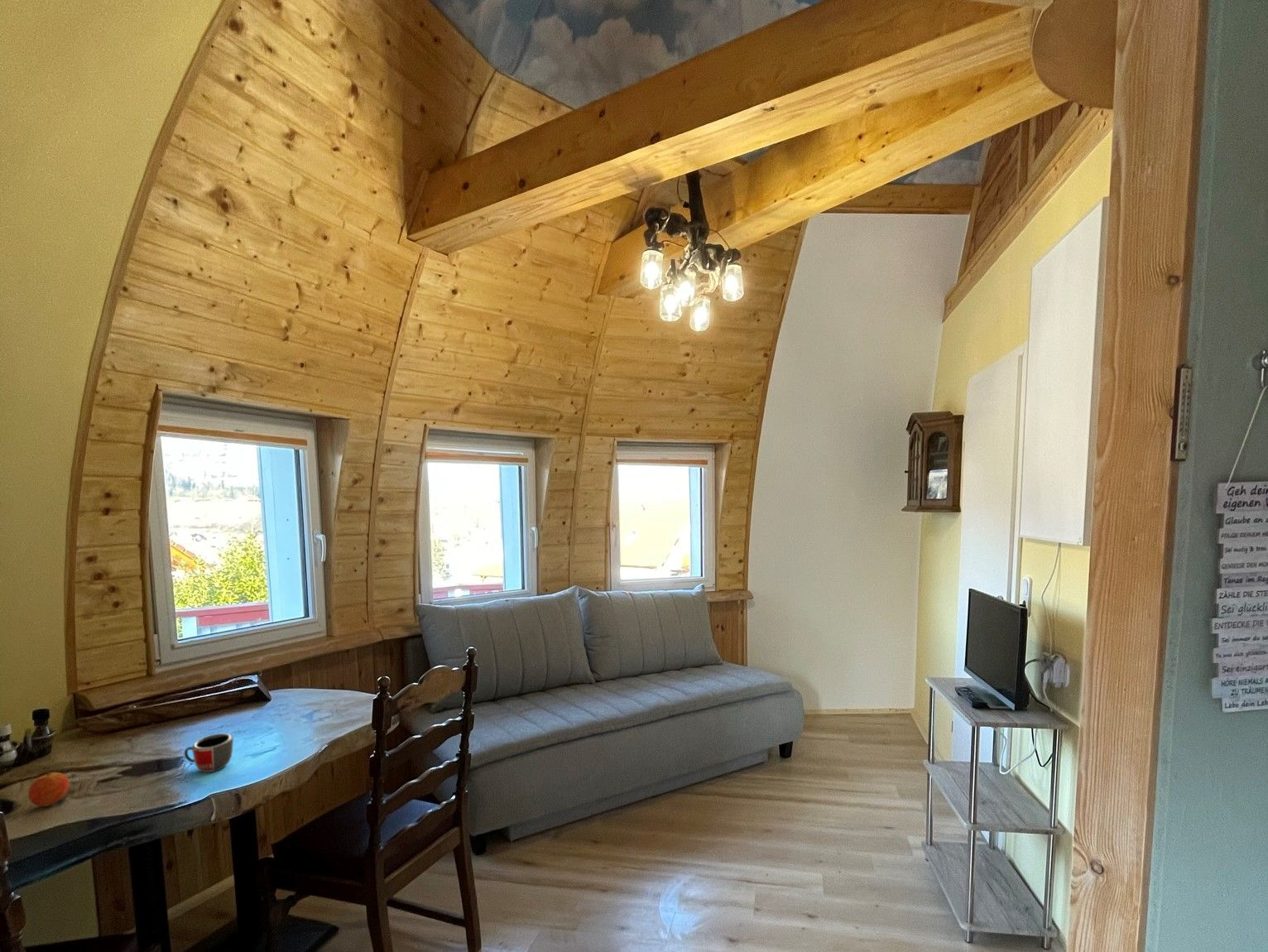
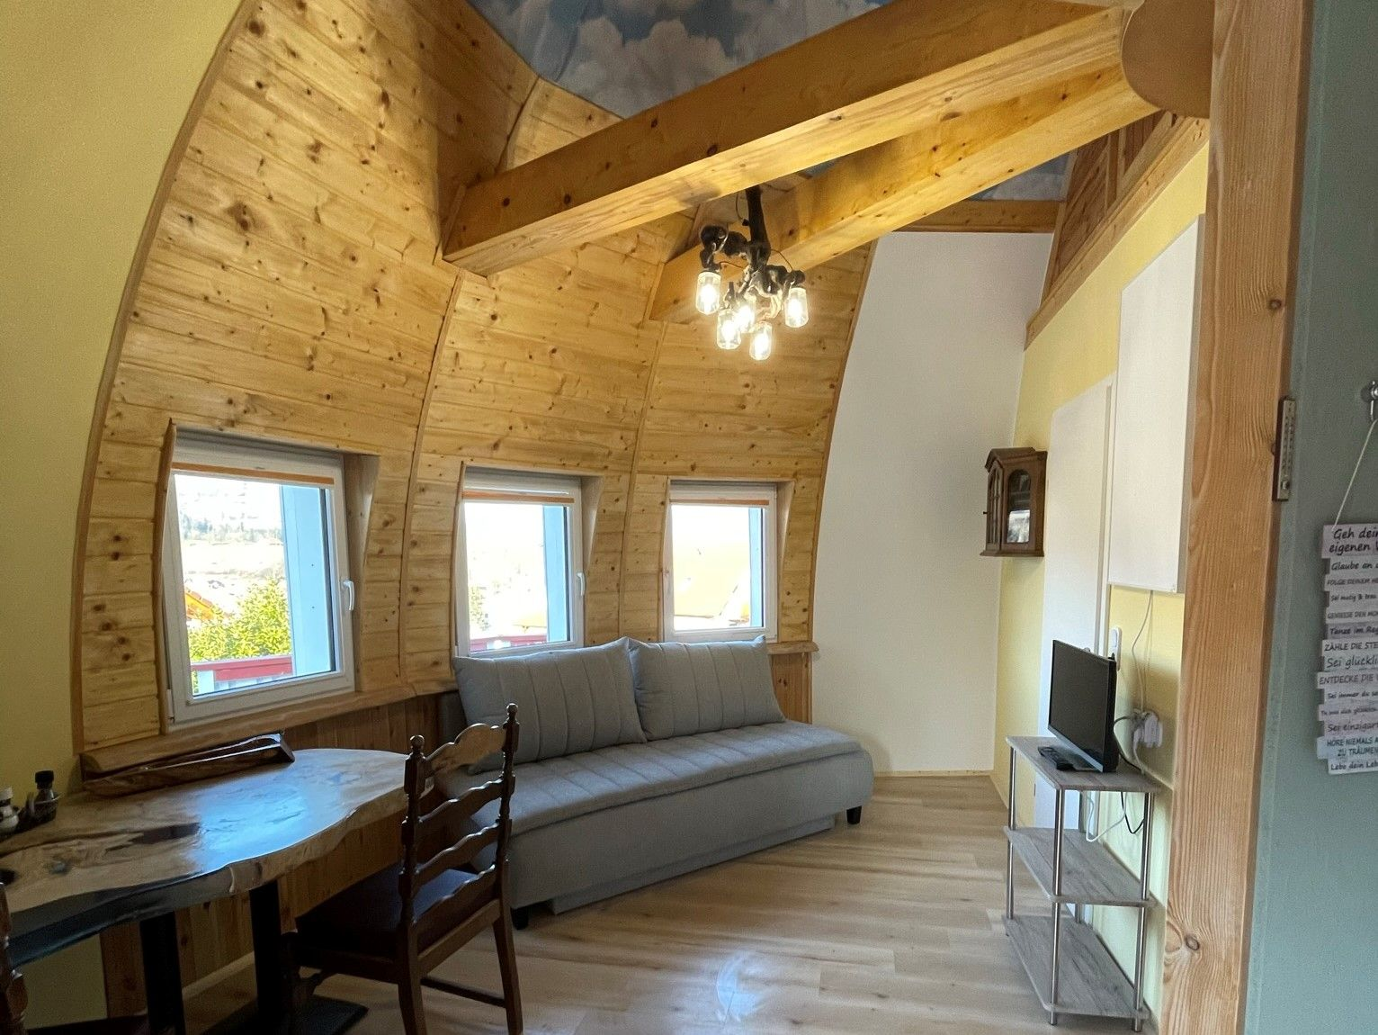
- mug [184,733,234,773]
- fruit [27,769,70,807]
